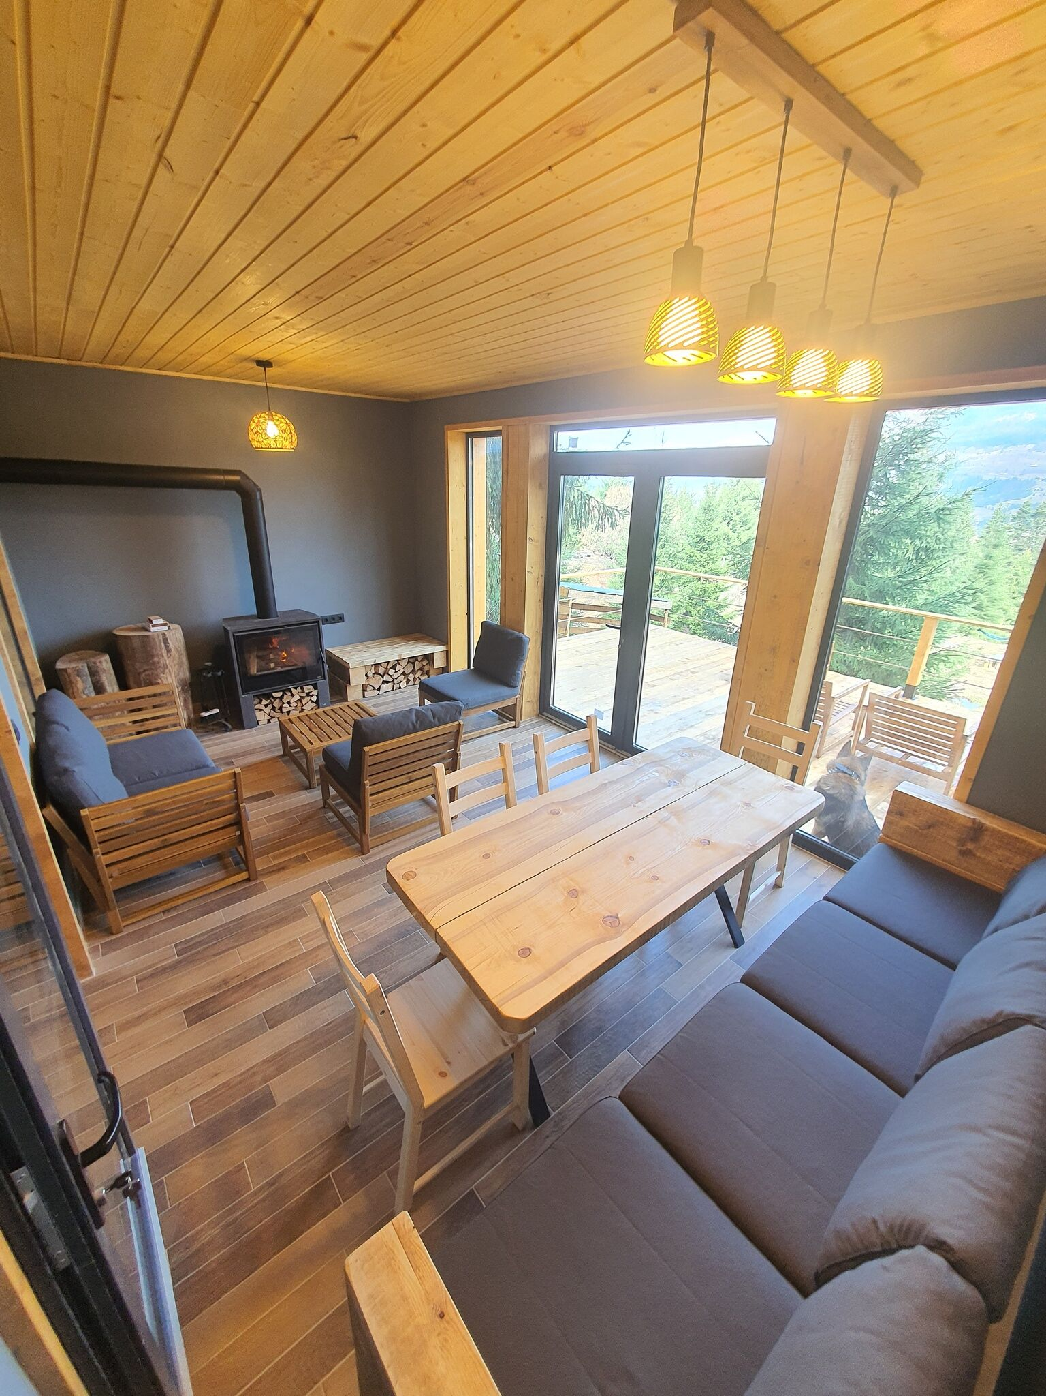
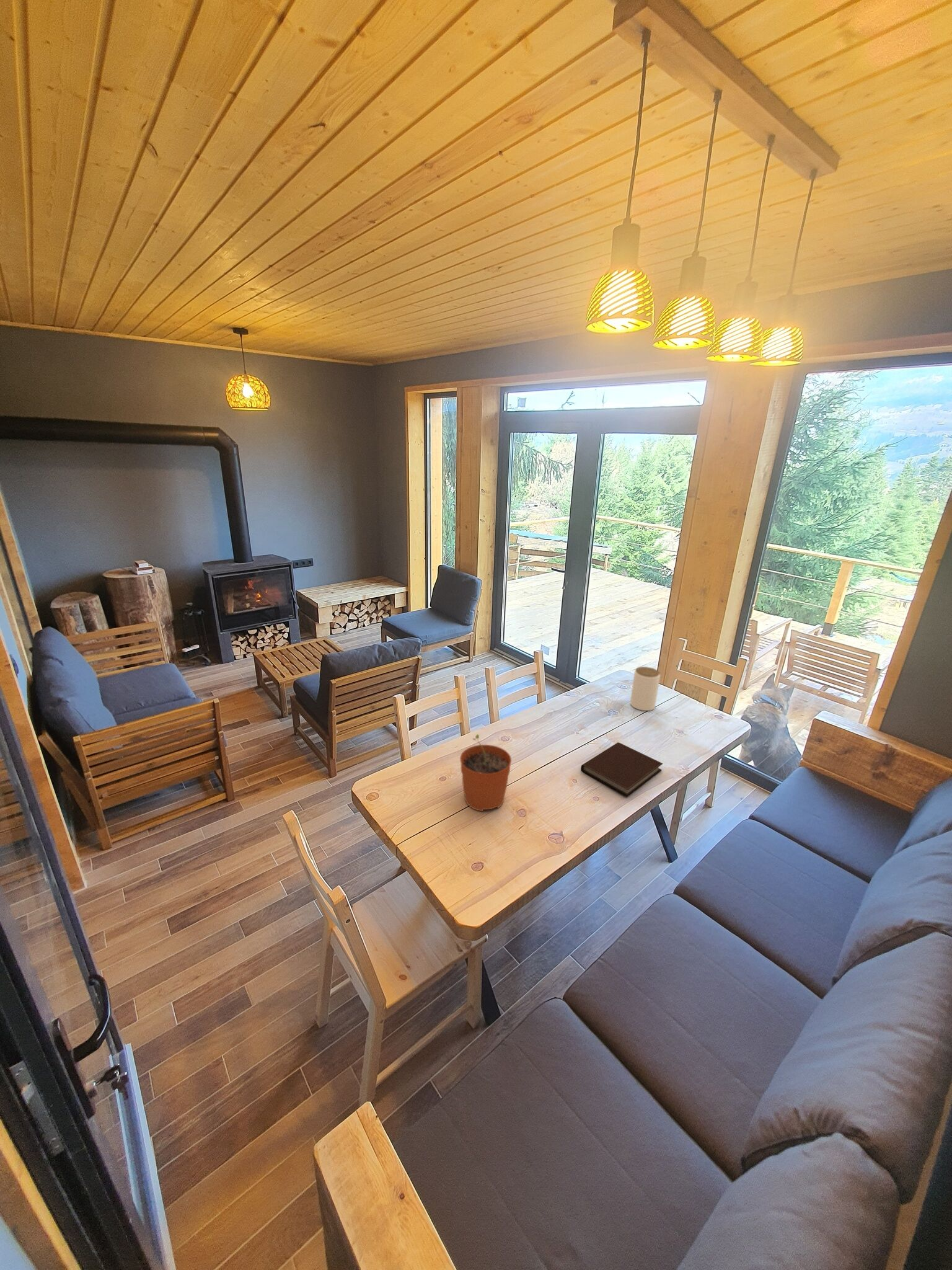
+ plant pot [459,734,512,812]
+ jar [630,666,661,711]
+ notebook [580,742,664,797]
